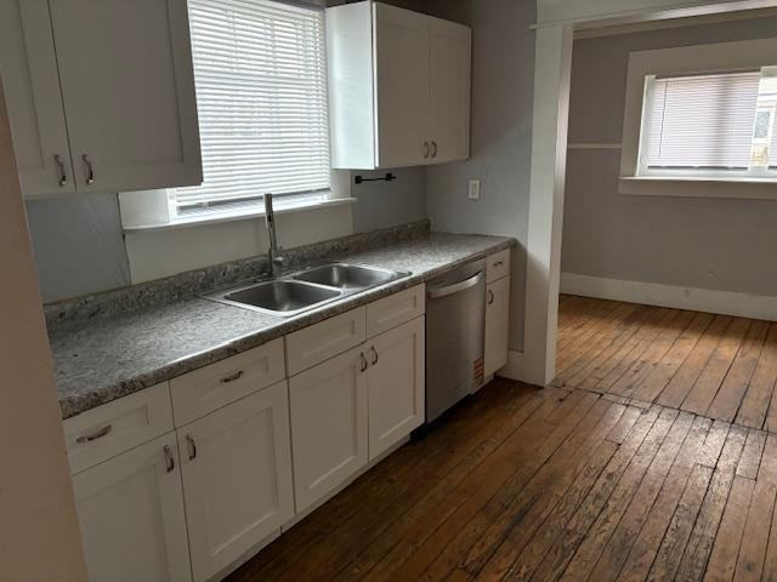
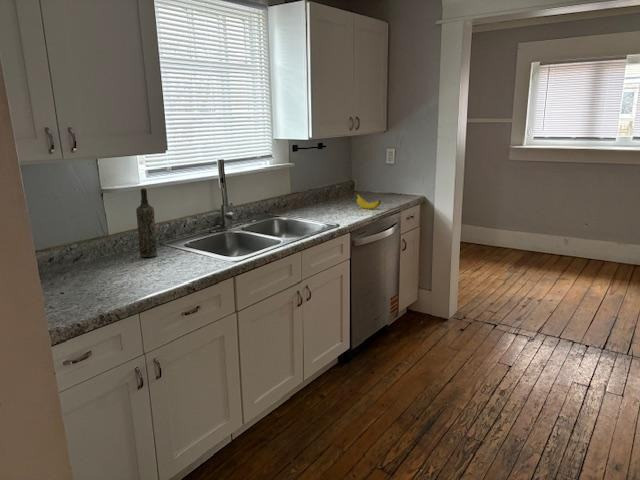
+ banana [354,192,382,210]
+ bottle [135,187,158,258]
